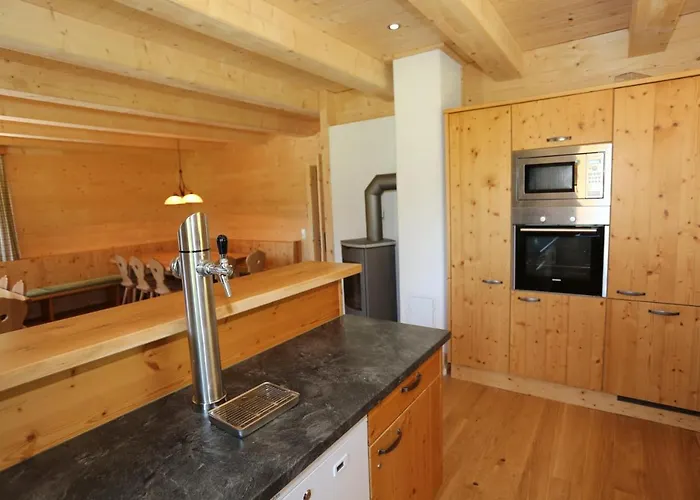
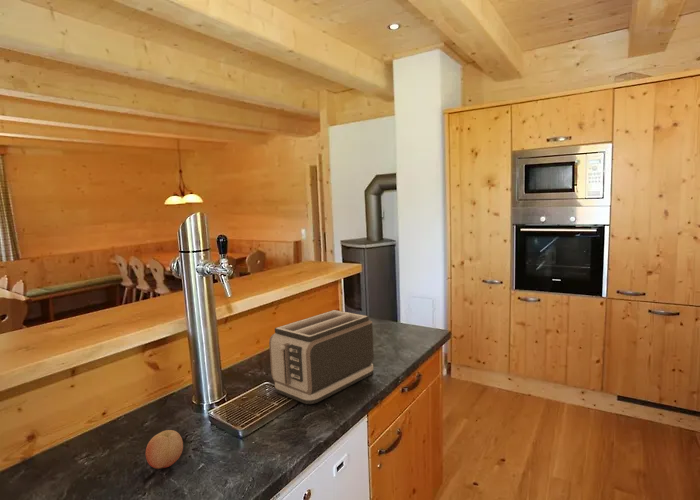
+ toaster [268,309,375,405]
+ fruit [145,429,184,470]
